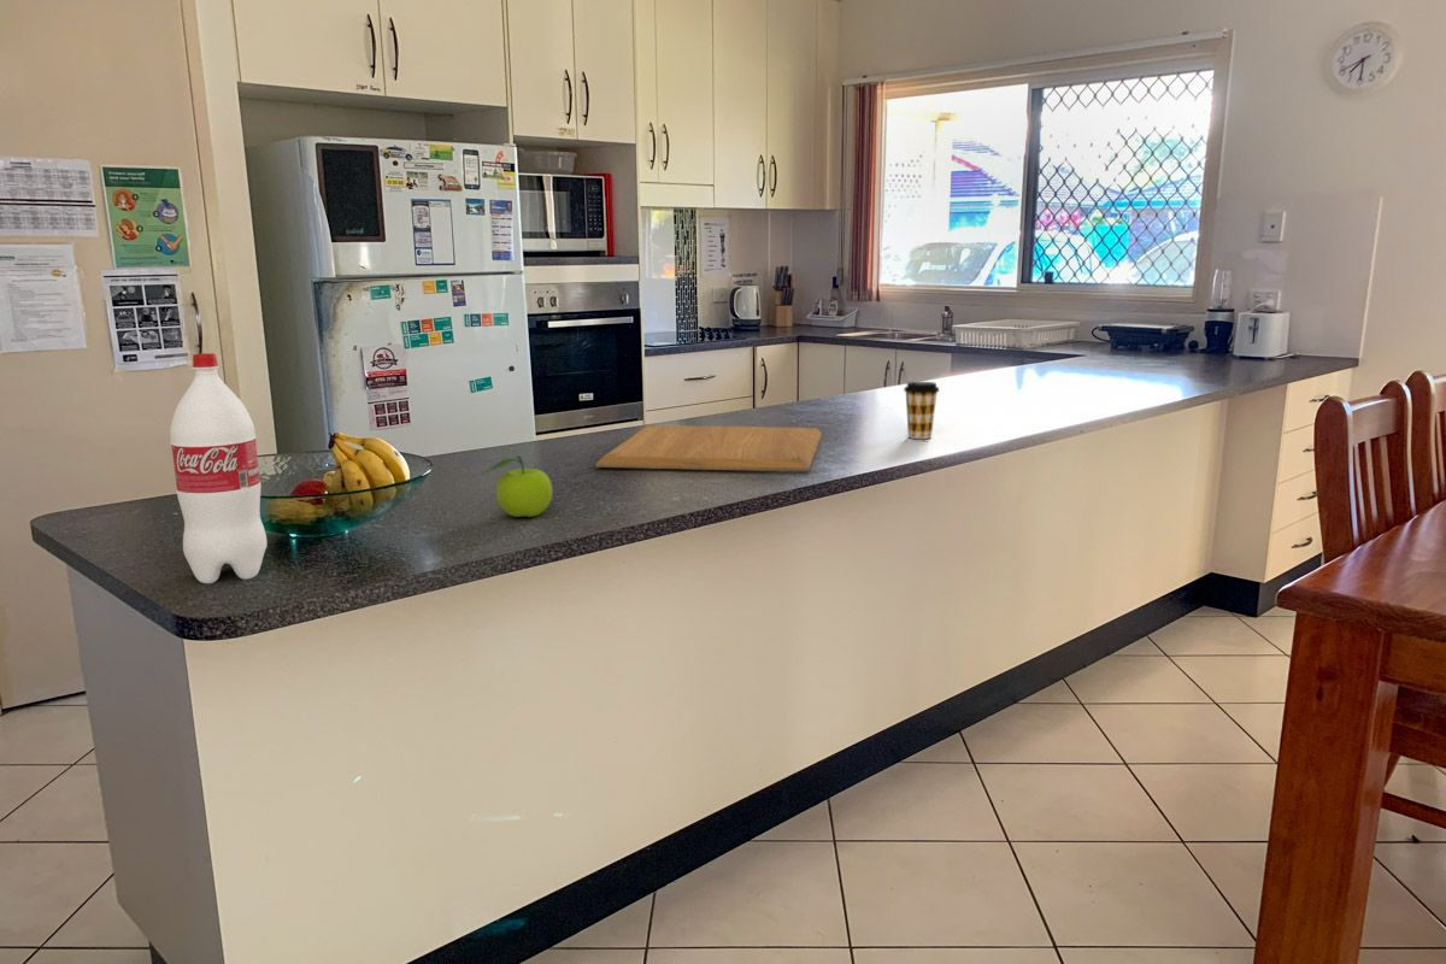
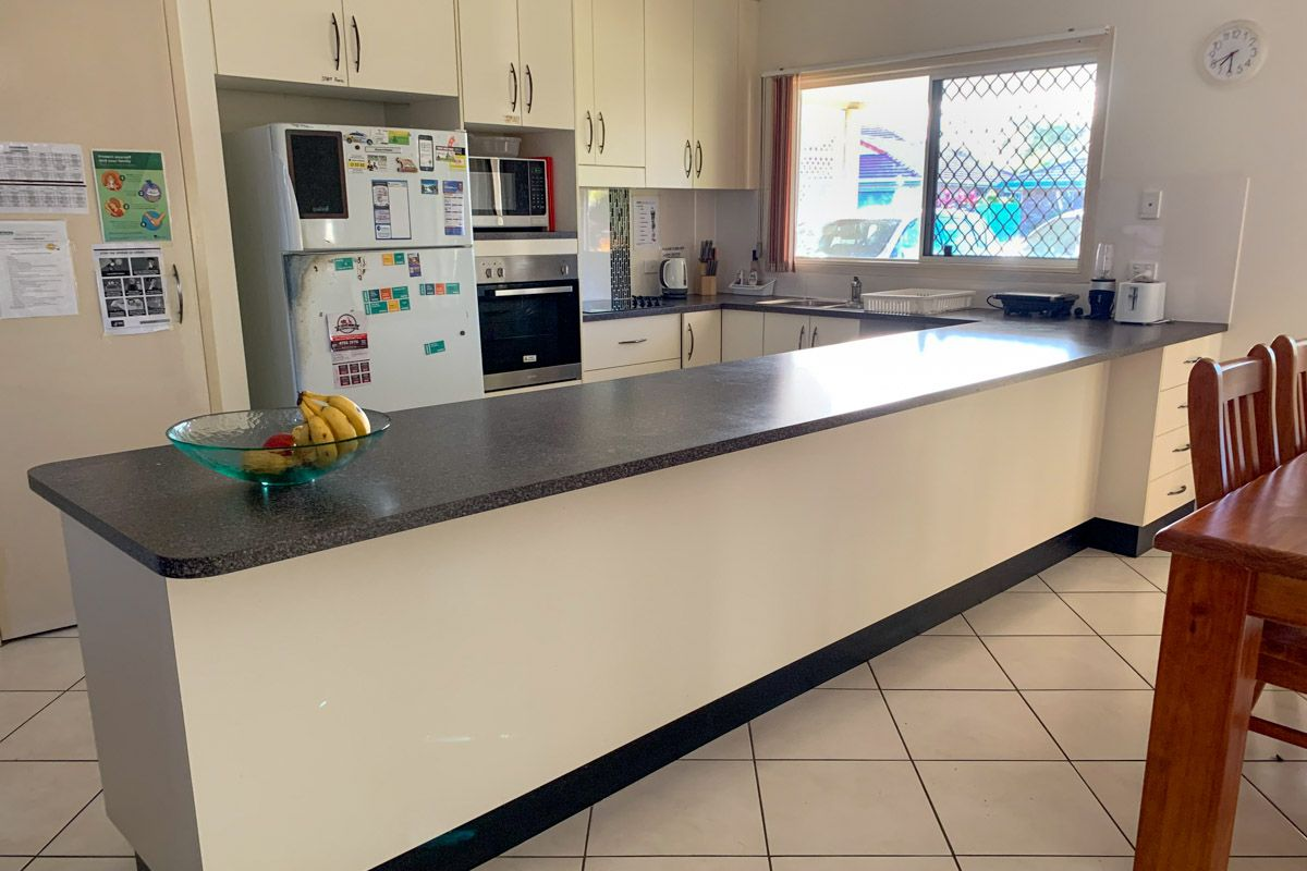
- fruit [481,454,553,518]
- chopping board [594,424,823,472]
- bottle [169,352,268,584]
- coffee cup [903,381,941,440]
